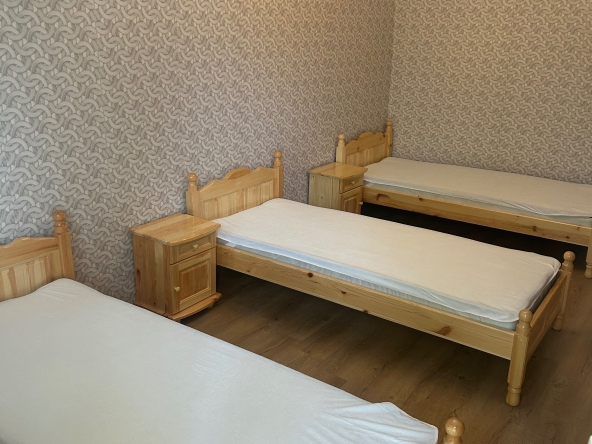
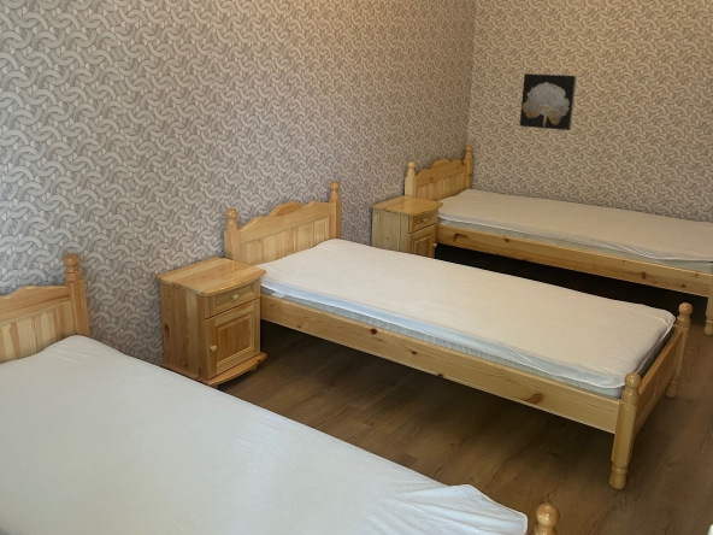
+ wall art [518,72,578,131]
